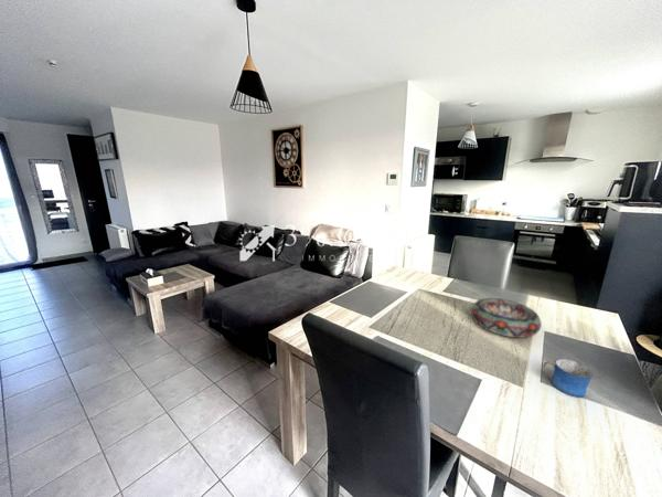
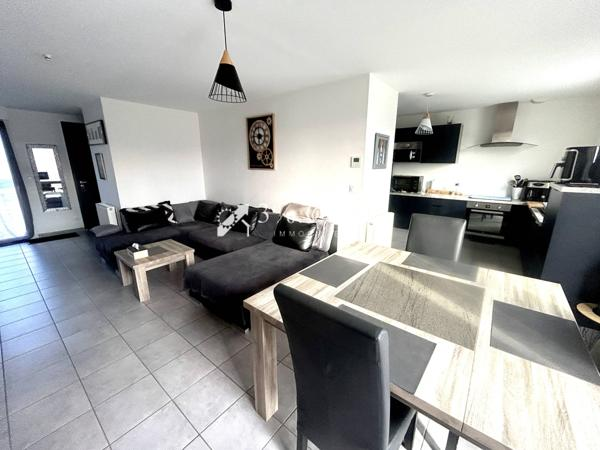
- decorative bowl [470,297,543,339]
- mug [543,358,595,399]
